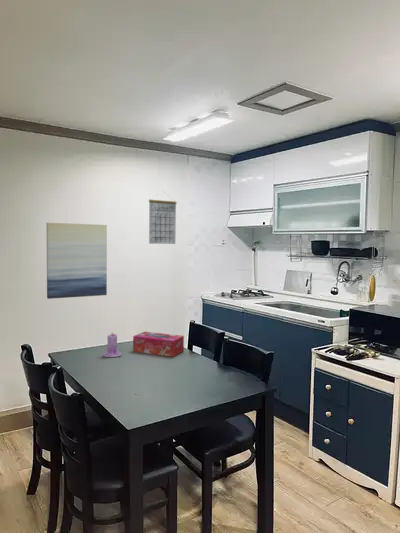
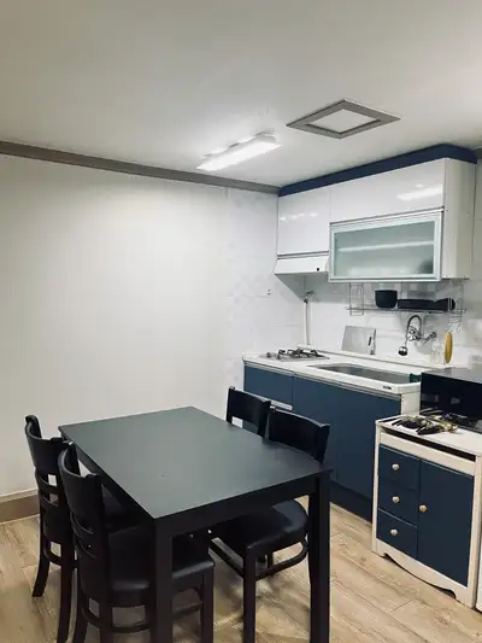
- tissue box [132,331,185,358]
- candle [103,330,122,358]
- calendar [148,190,178,245]
- wall art [45,222,108,300]
